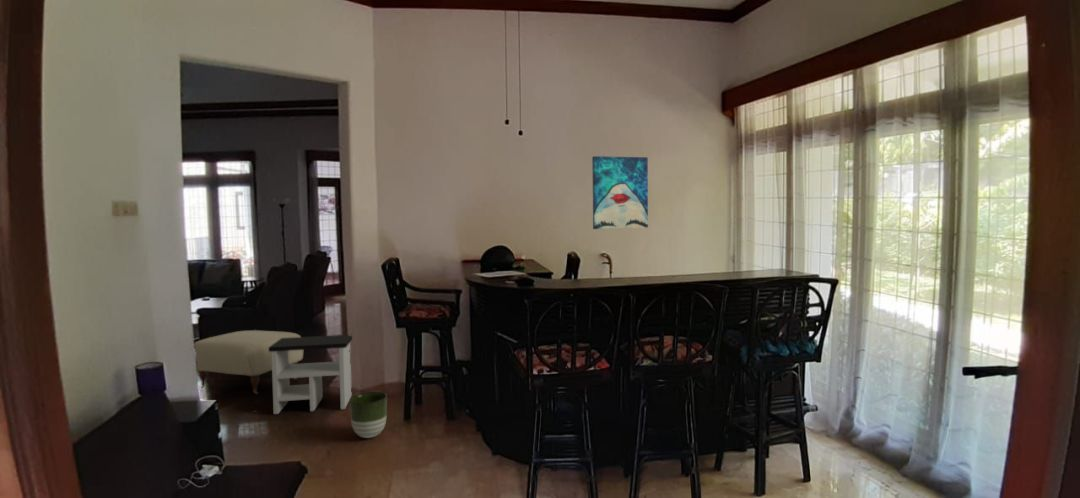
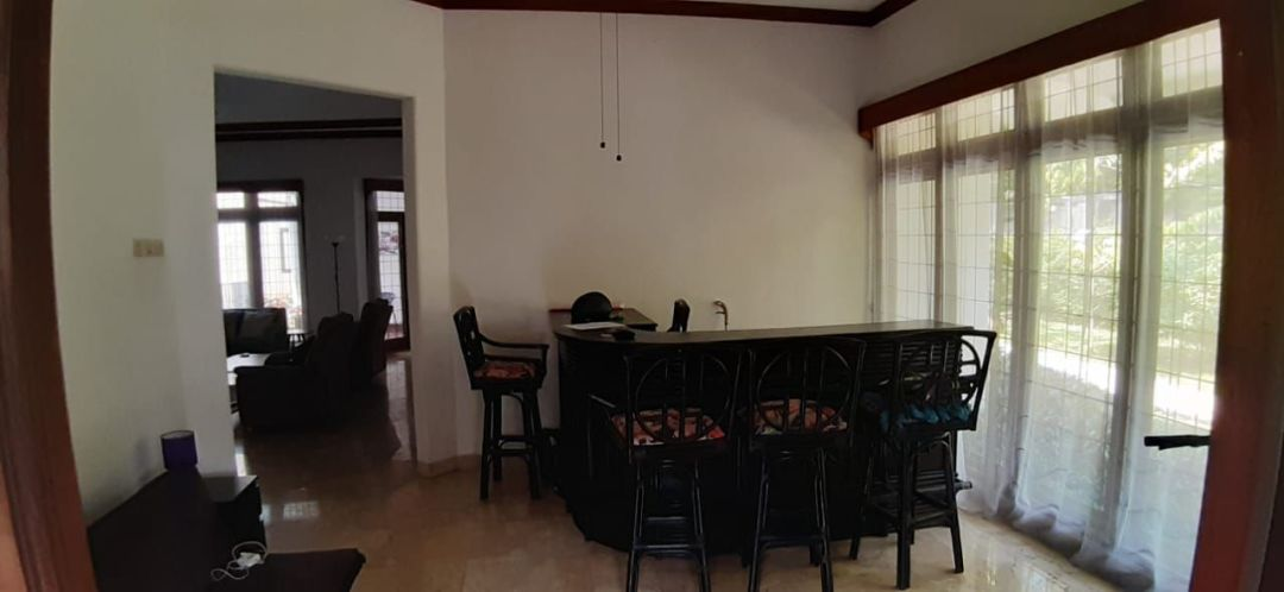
- planter [349,391,388,439]
- wall art [591,155,649,230]
- side table [269,334,353,415]
- ottoman [194,329,304,395]
